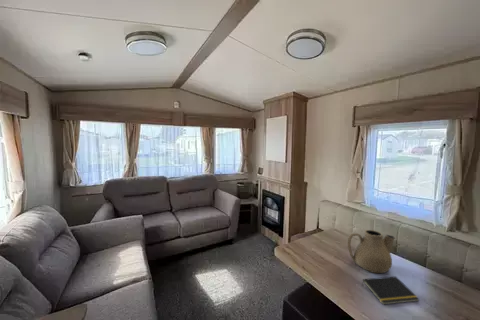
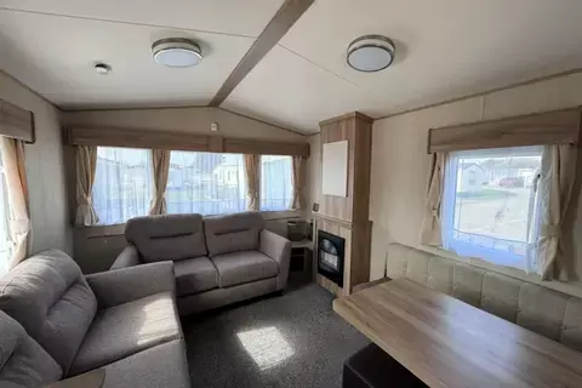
- teapot [347,229,396,274]
- notepad [361,275,420,306]
